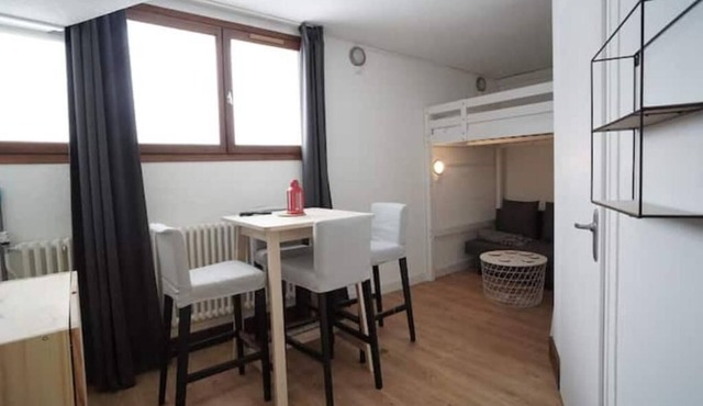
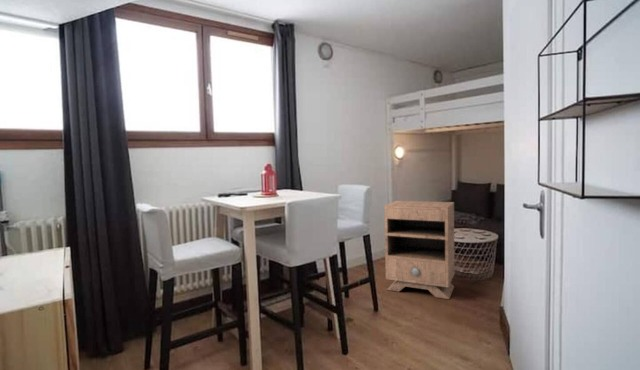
+ nightstand [384,200,455,300]
